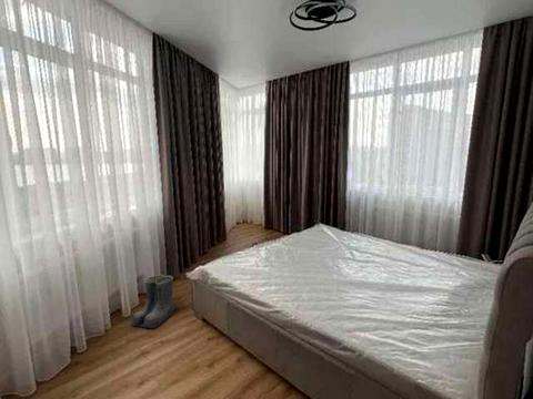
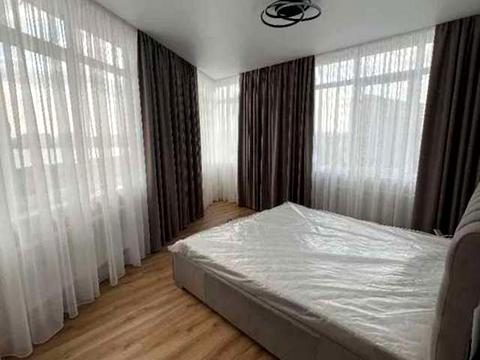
- boots [130,274,178,329]
